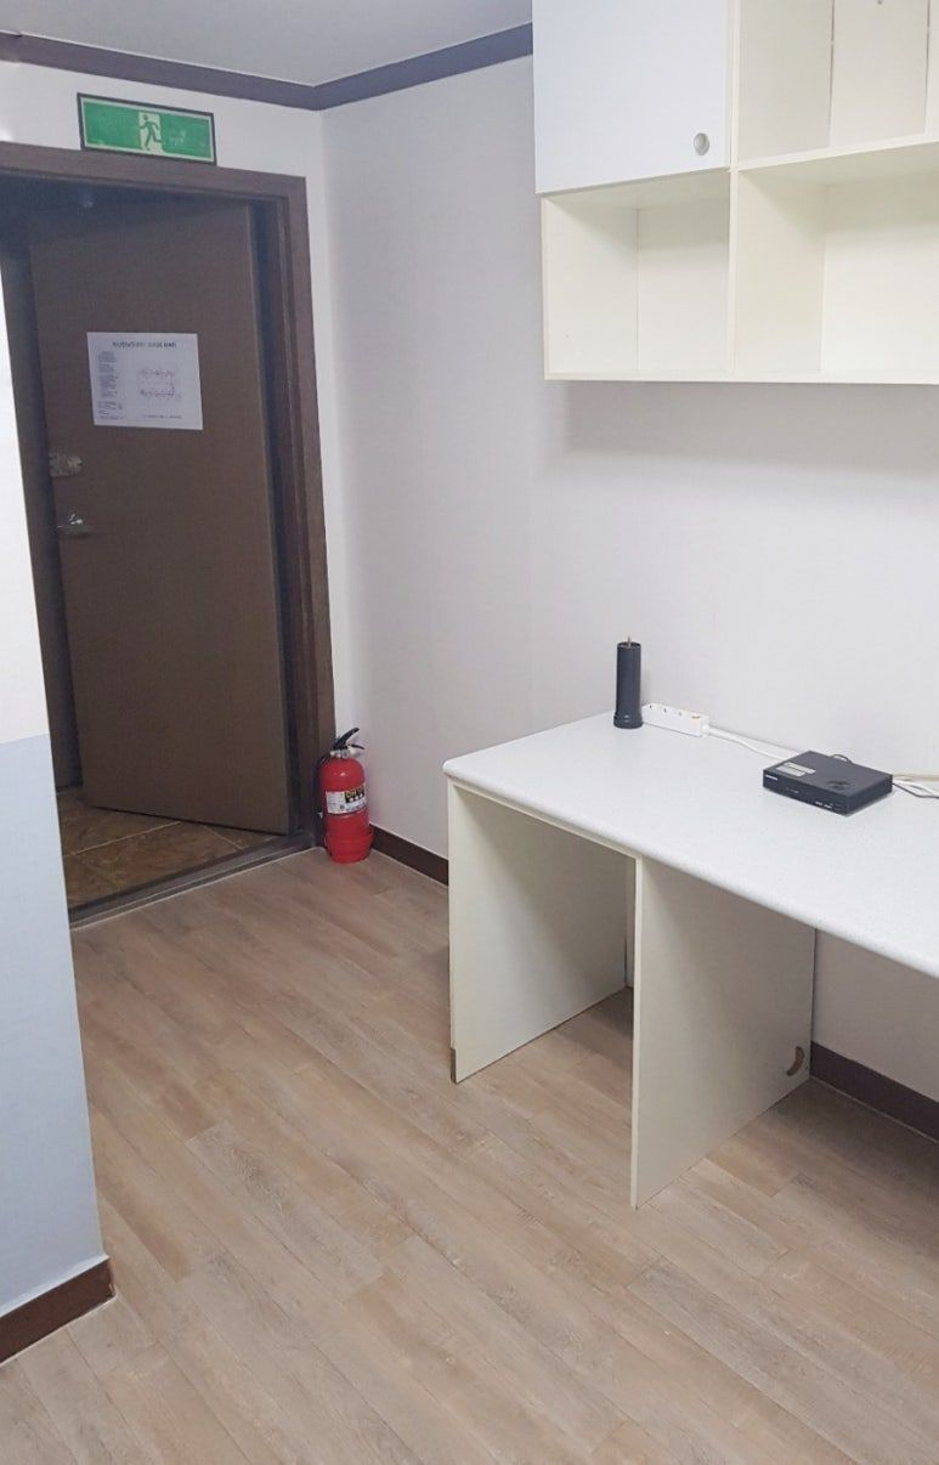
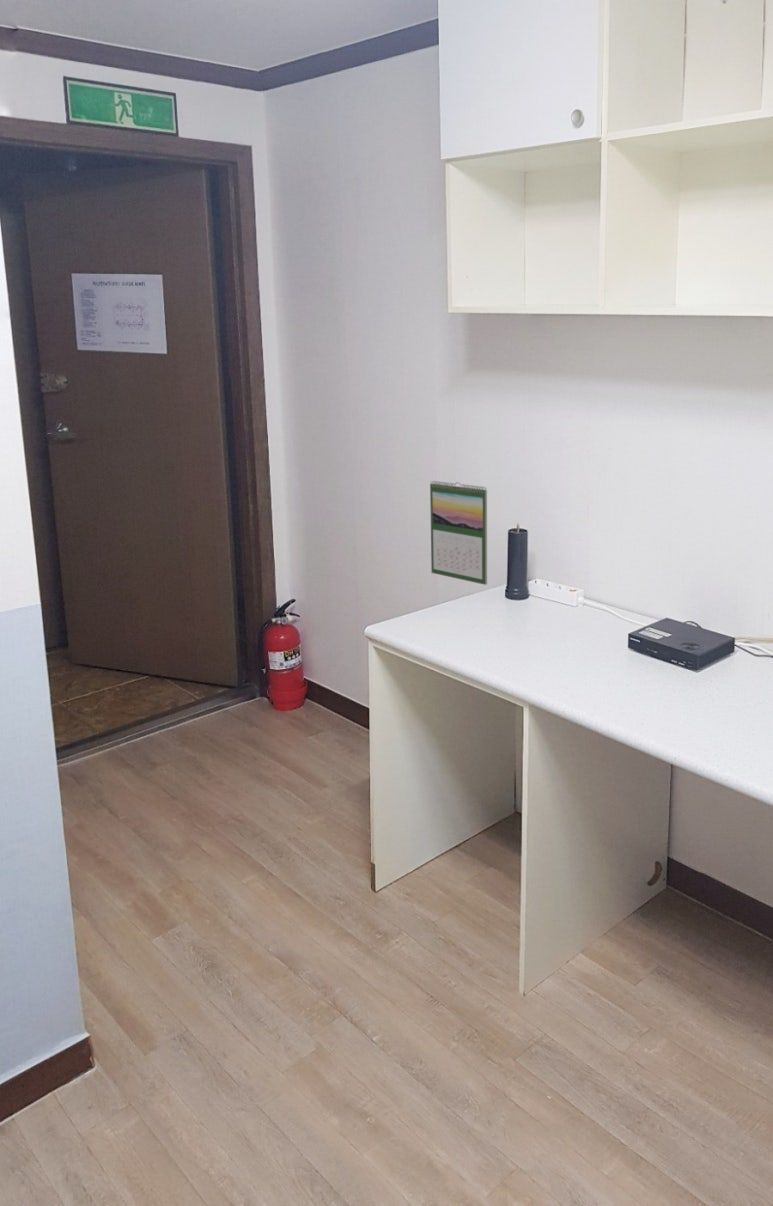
+ calendar [429,480,488,586]
